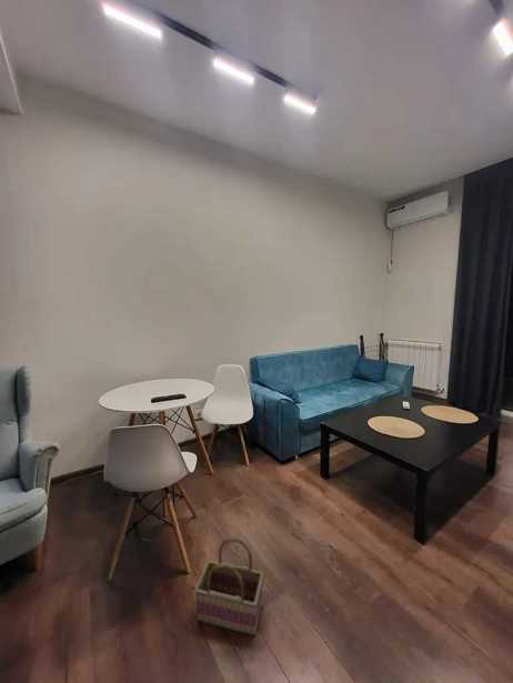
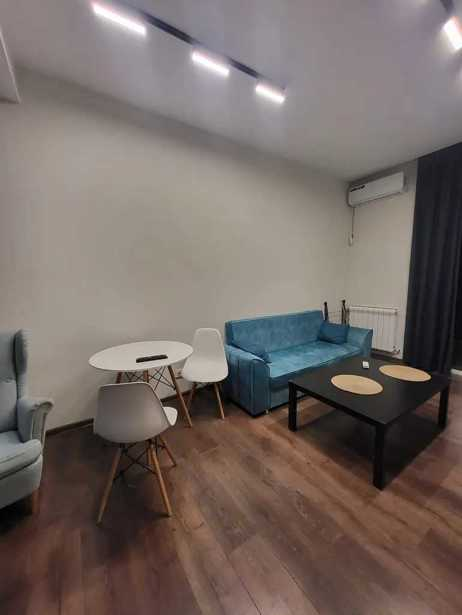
- basket [194,538,264,637]
